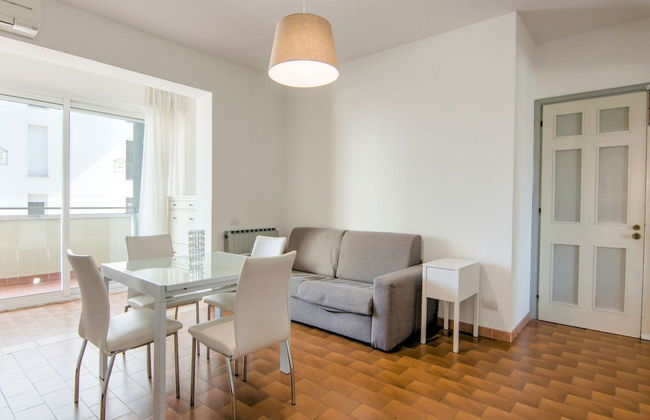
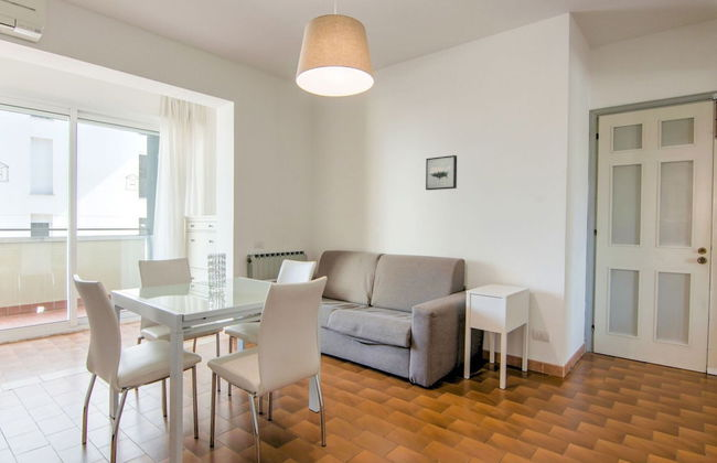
+ wall art [425,154,458,191]
